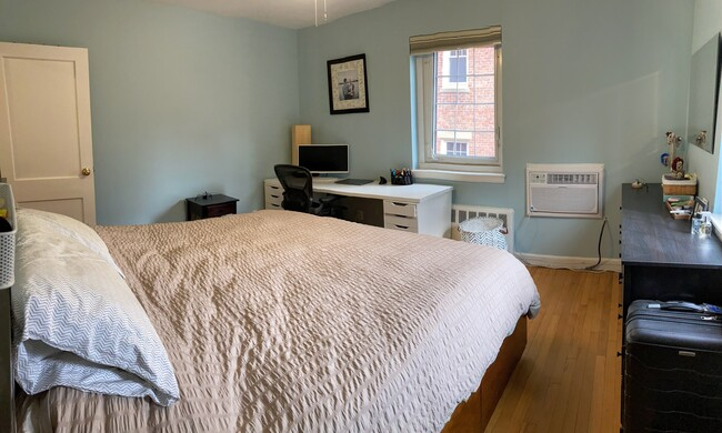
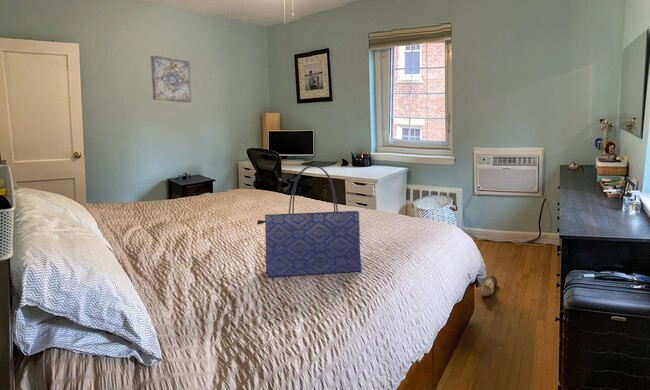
+ pitcher plant [478,274,498,297]
+ wall art [150,55,192,103]
+ tote bag [256,164,362,278]
